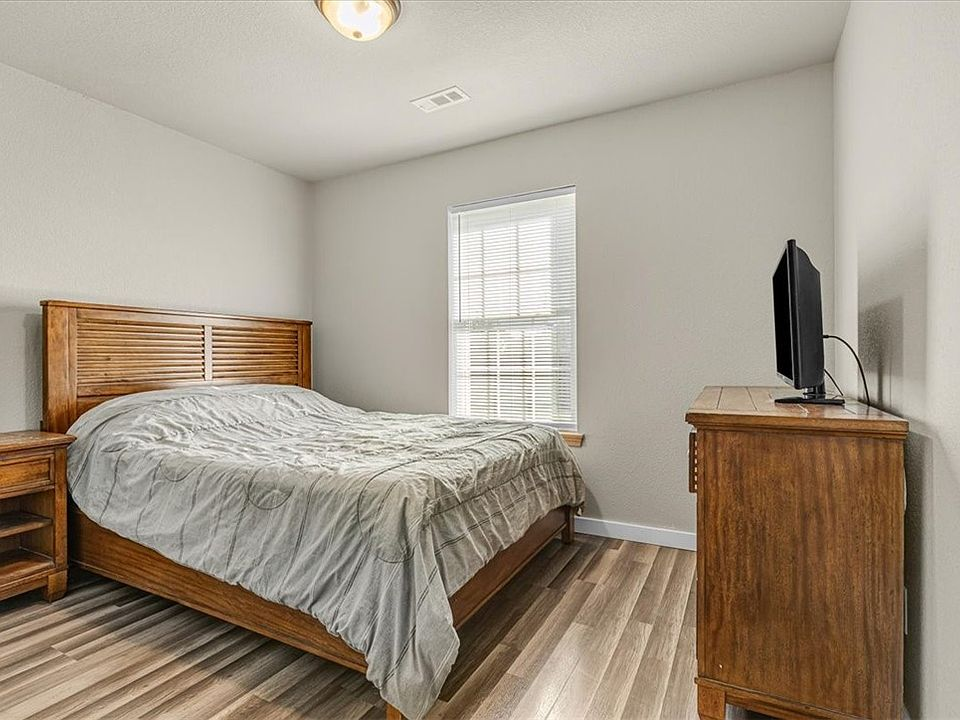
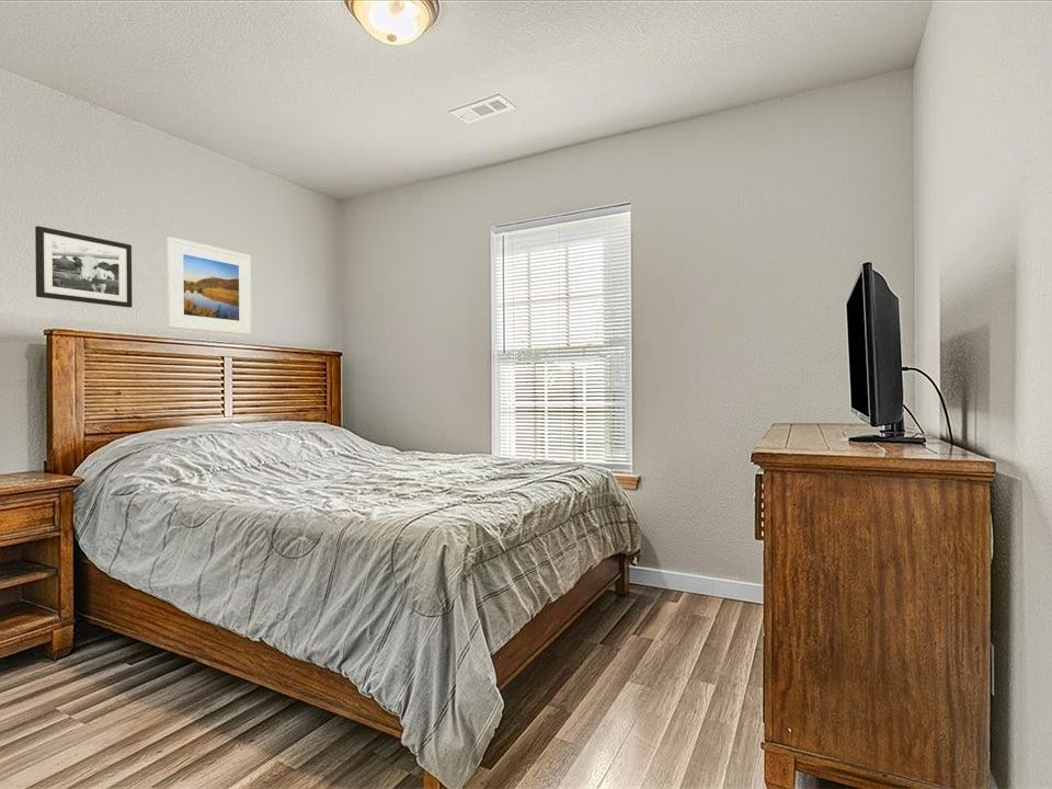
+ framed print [167,236,252,335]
+ picture frame [34,225,134,309]
